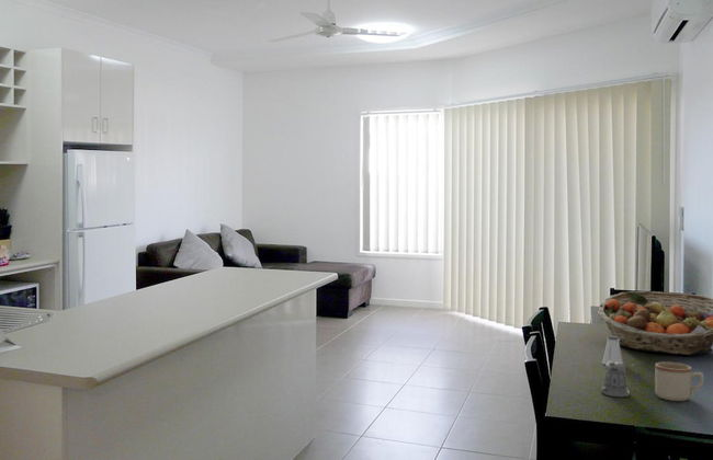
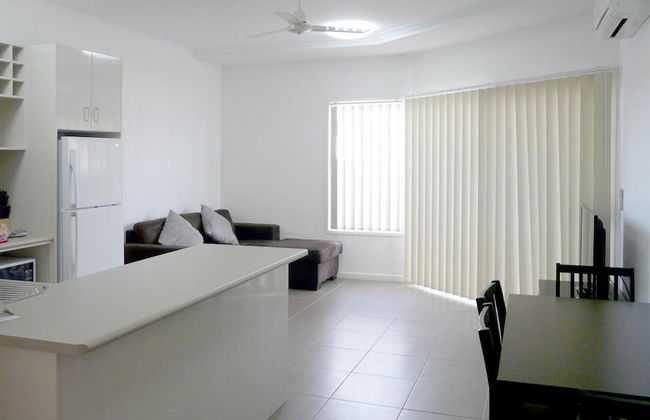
- mug [654,361,704,402]
- saltshaker [601,335,624,366]
- pepper shaker [600,361,636,398]
- fruit basket [597,290,713,356]
